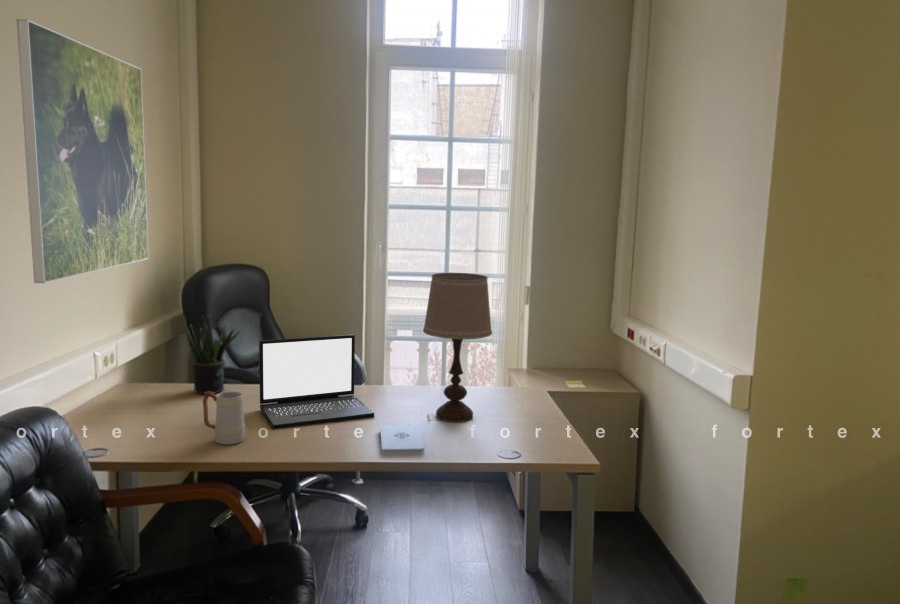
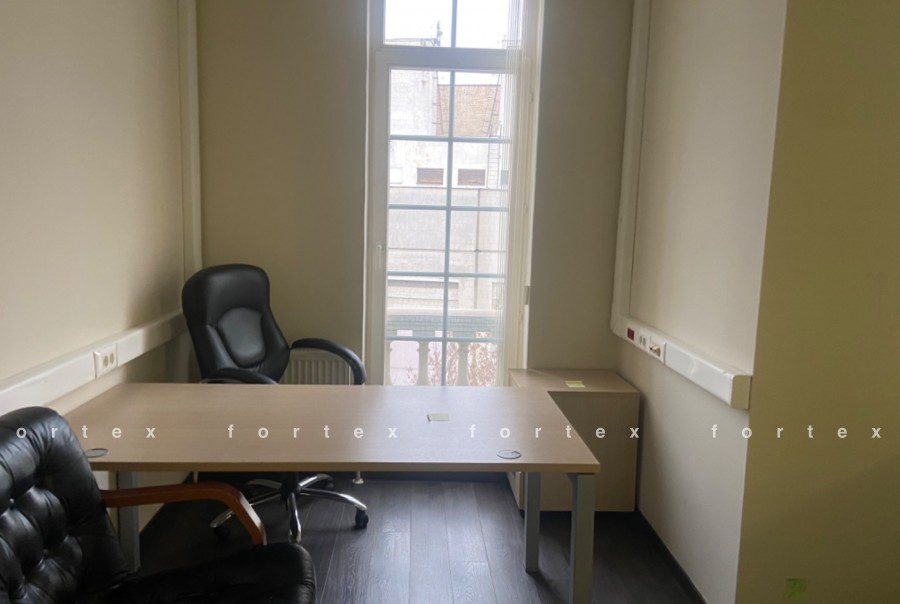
- laptop [258,333,375,430]
- mug [202,390,246,446]
- notepad [379,423,426,456]
- potted plant [184,313,242,395]
- table lamp [422,272,493,423]
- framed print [16,18,150,284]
